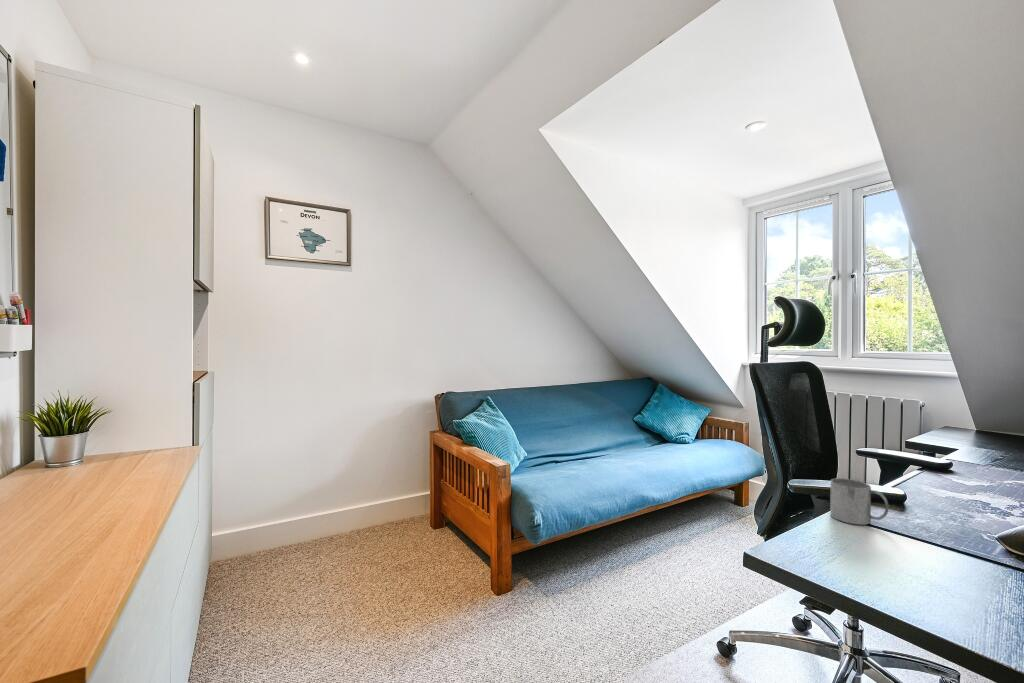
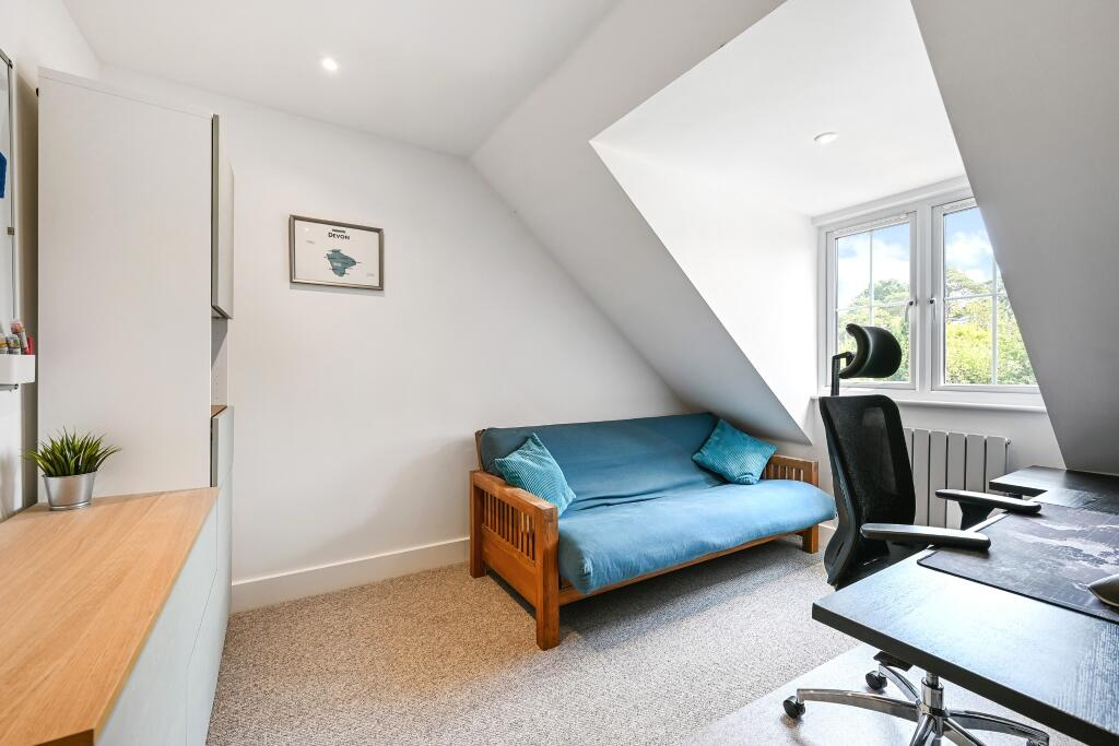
- mug [829,477,890,526]
